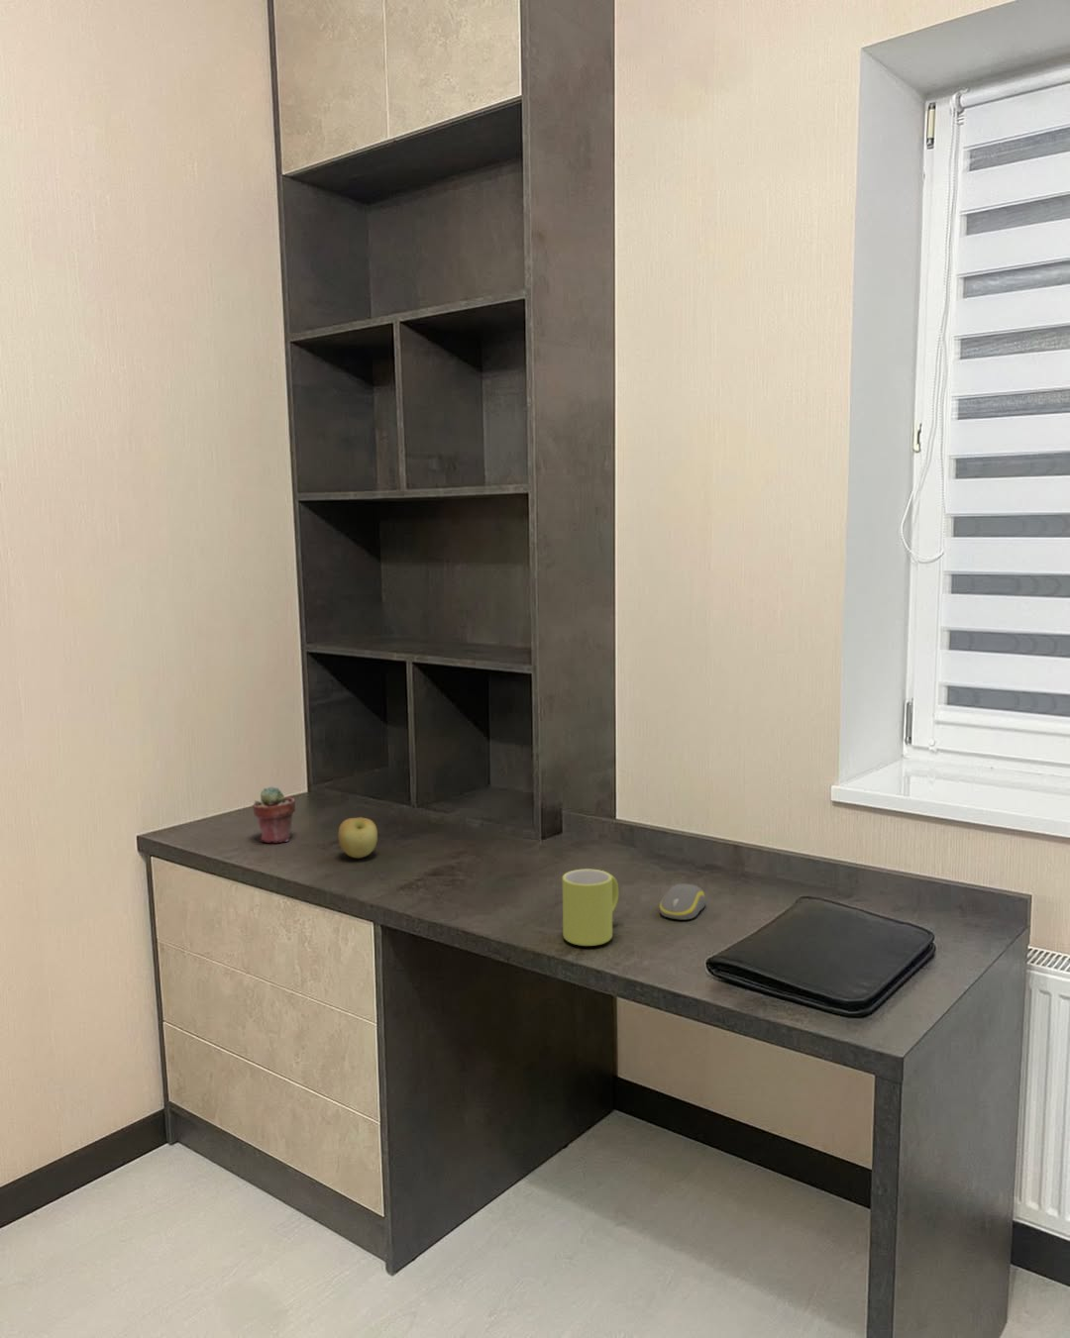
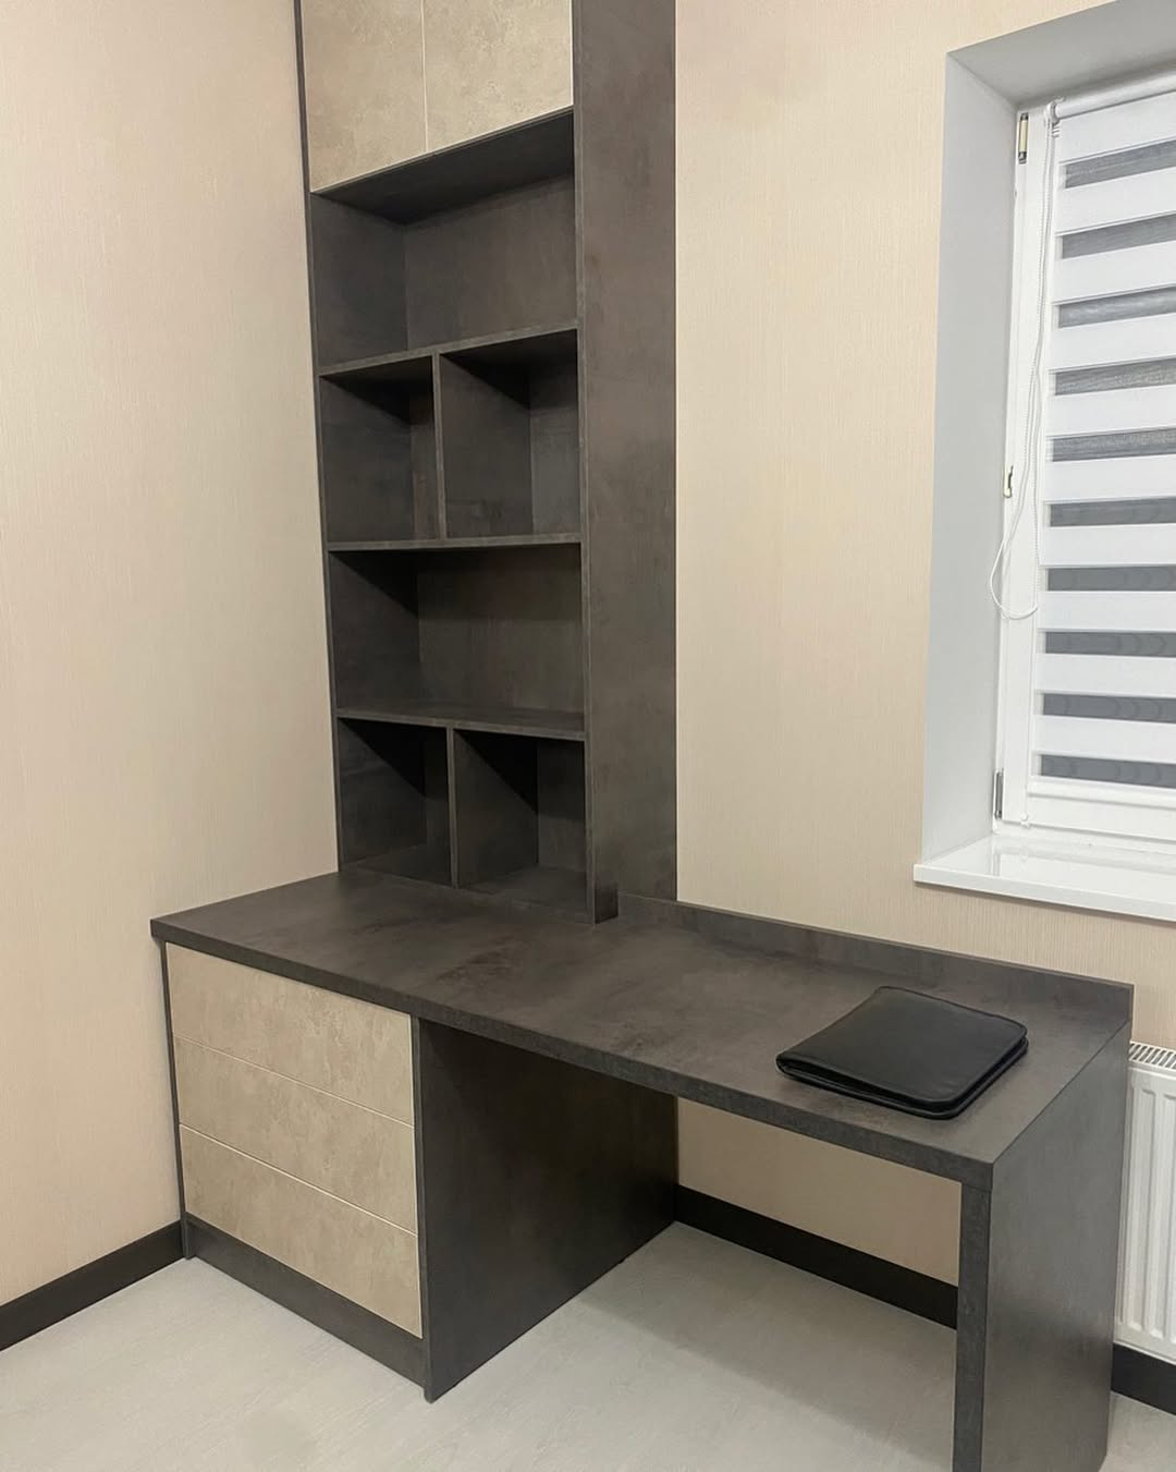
- computer mouse [658,883,706,921]
- apple [337,816,379,859]
- potted succulent [251,786,296,844]
- mug [562,868,619,947]
